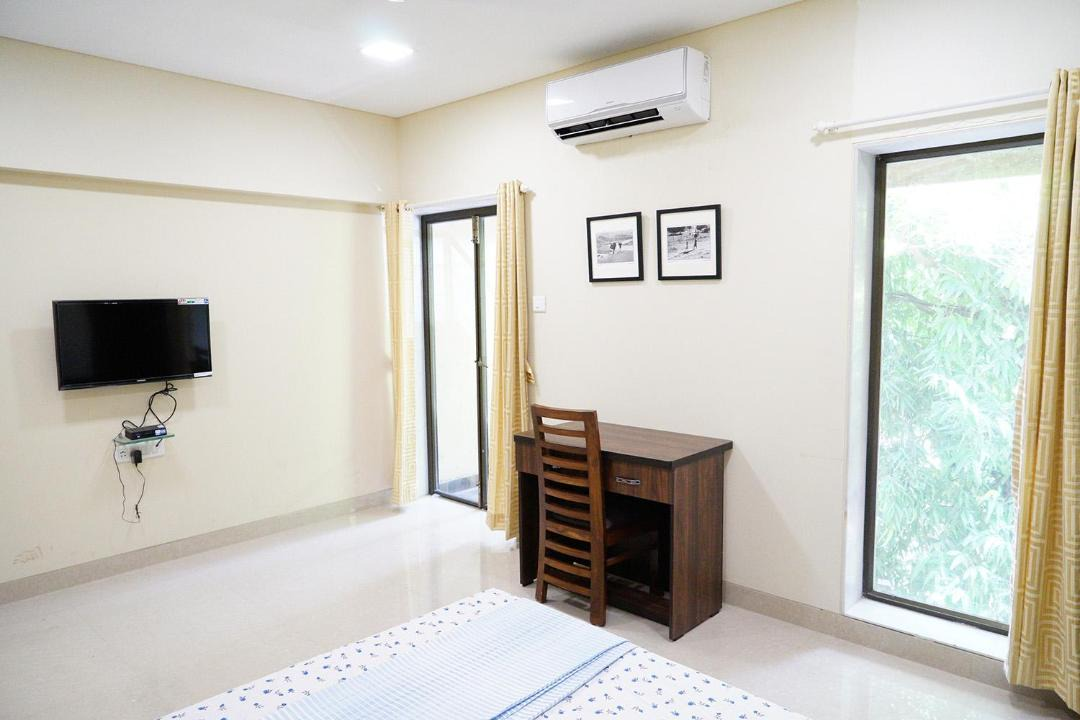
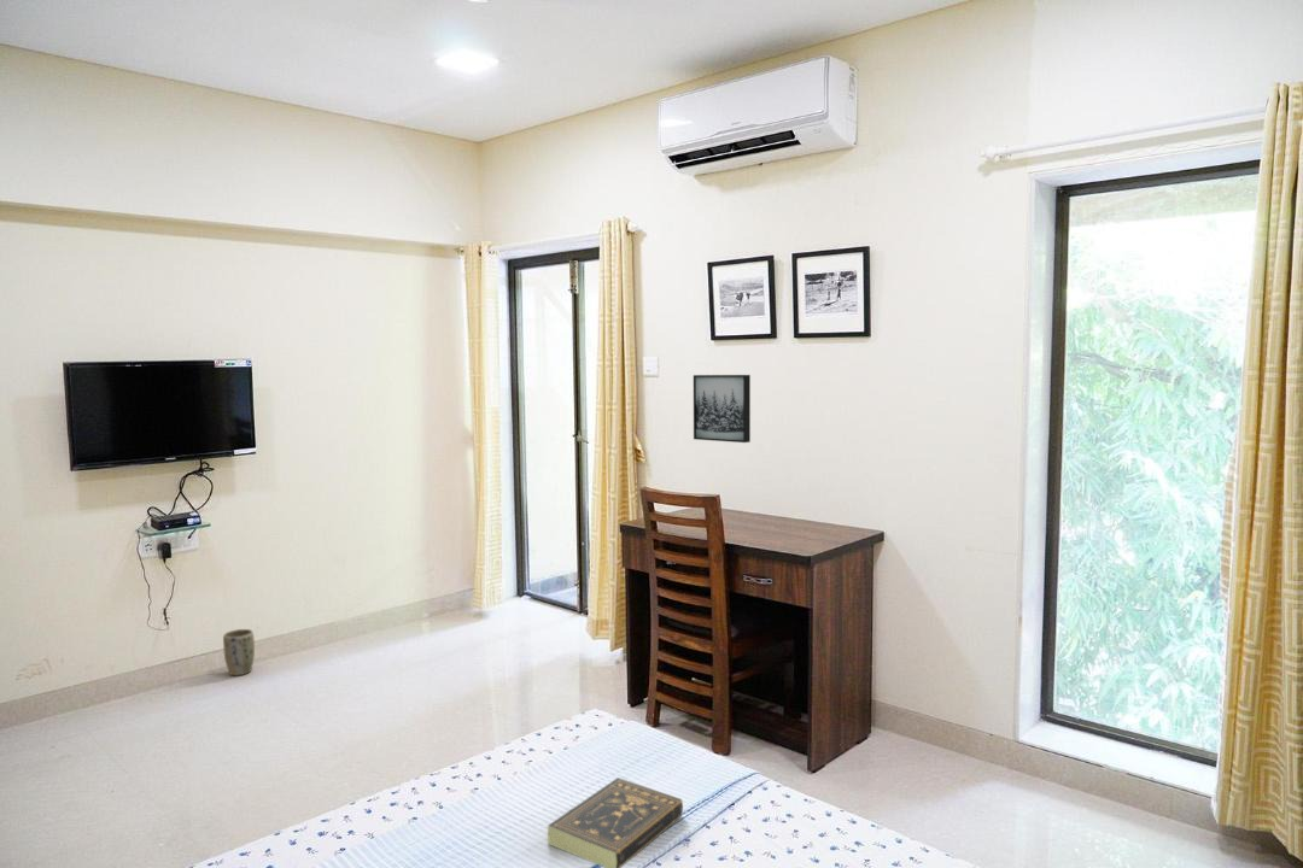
+ book [547,776,684,868]
+ plant pot [222,628,256,676]
+ wall art [693,374,752,444]
